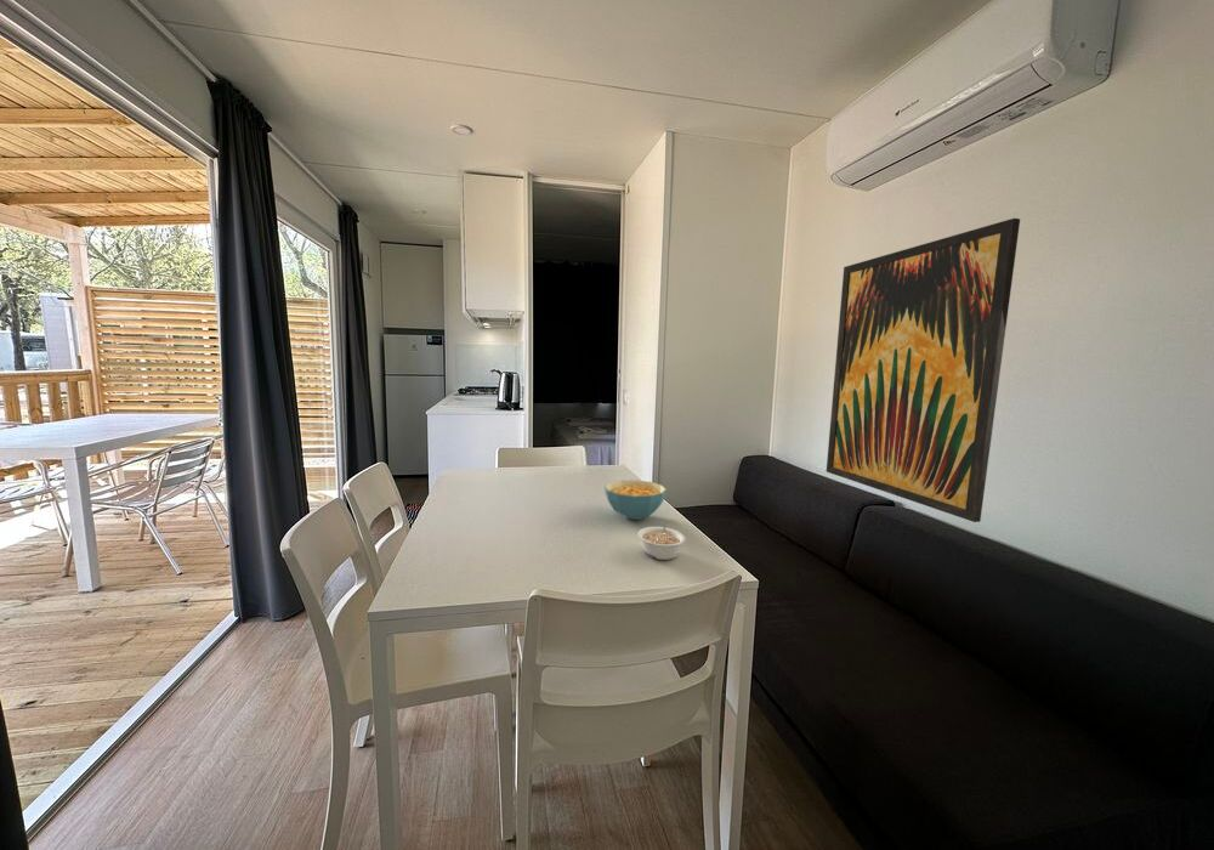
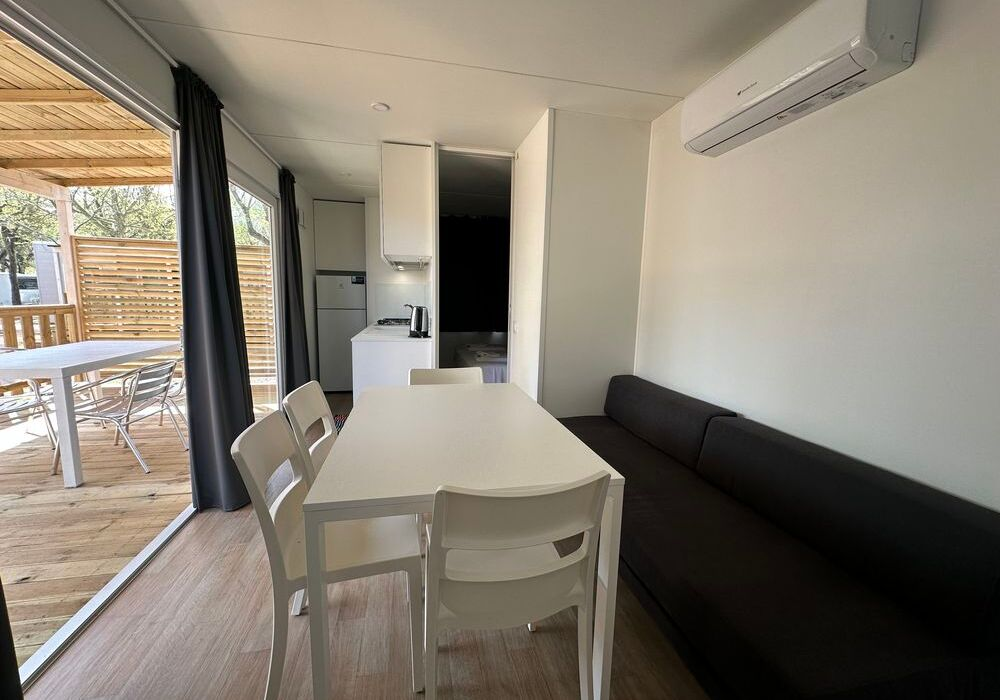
- cereal bowl [603,480,668,521]
- legume [637,520,686,561]
- wall art [826,217,1021,523]
